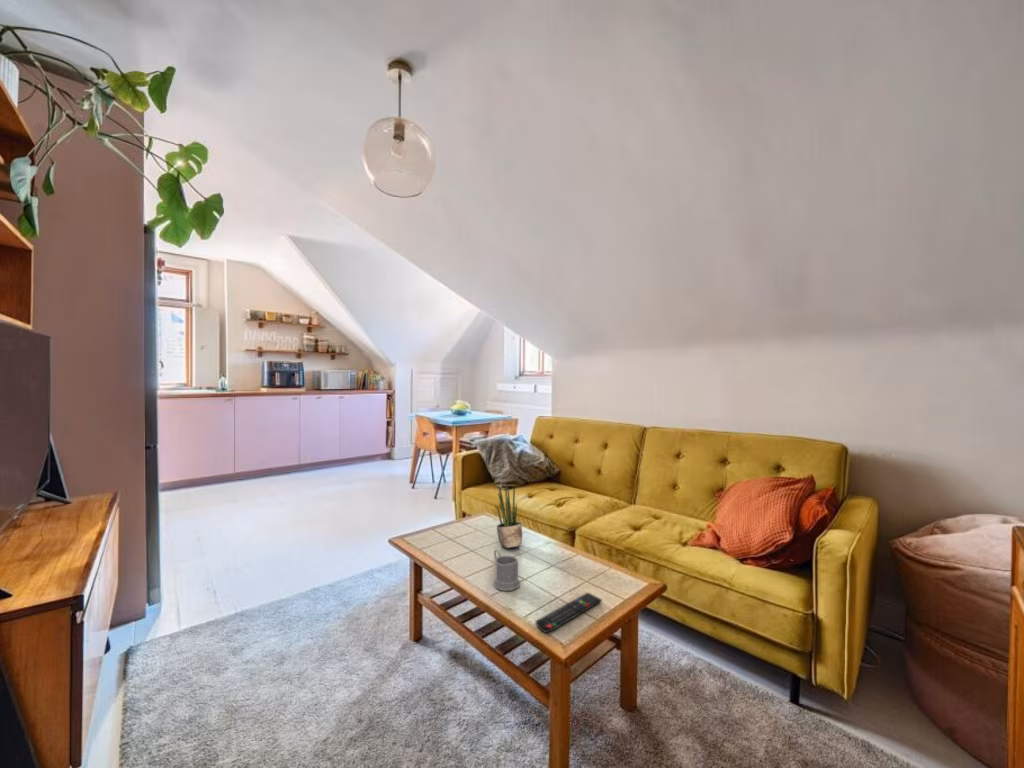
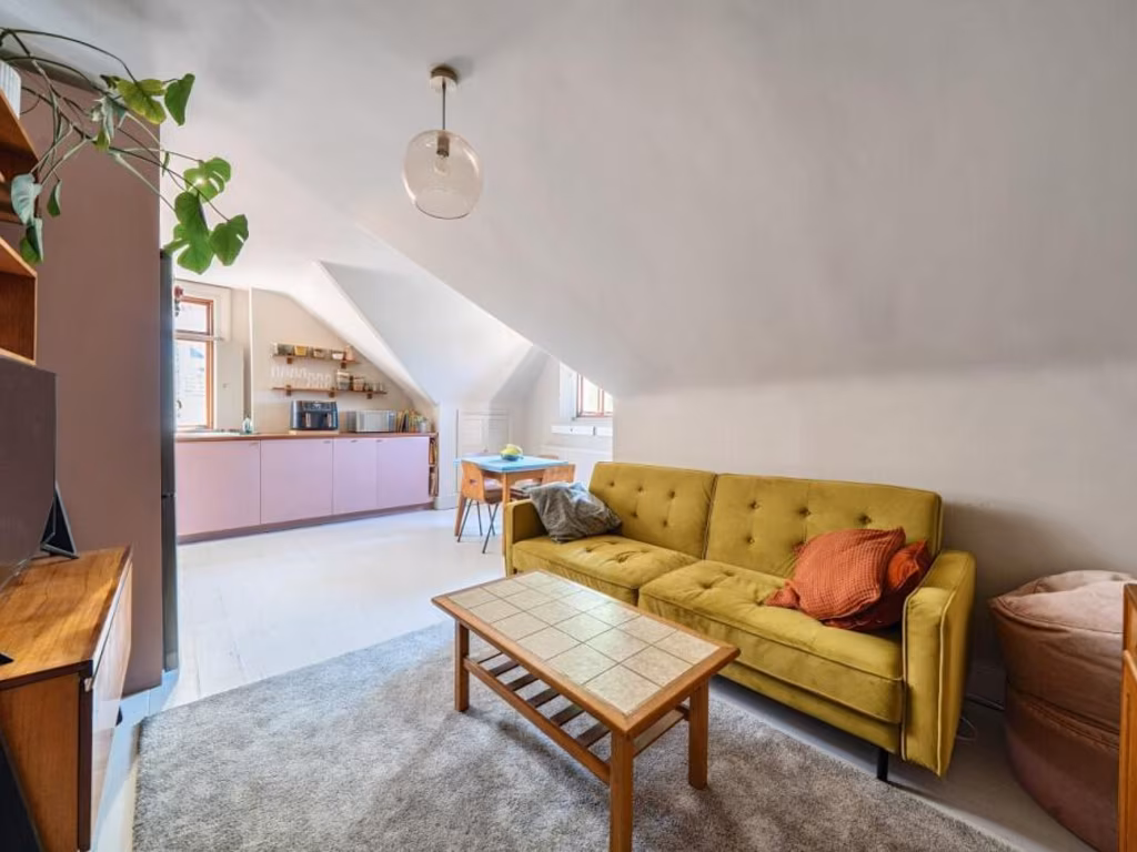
- remote control [535,592,603,633]
- potted plant [496,483,523,549]
- mug [493,549,521,592]
